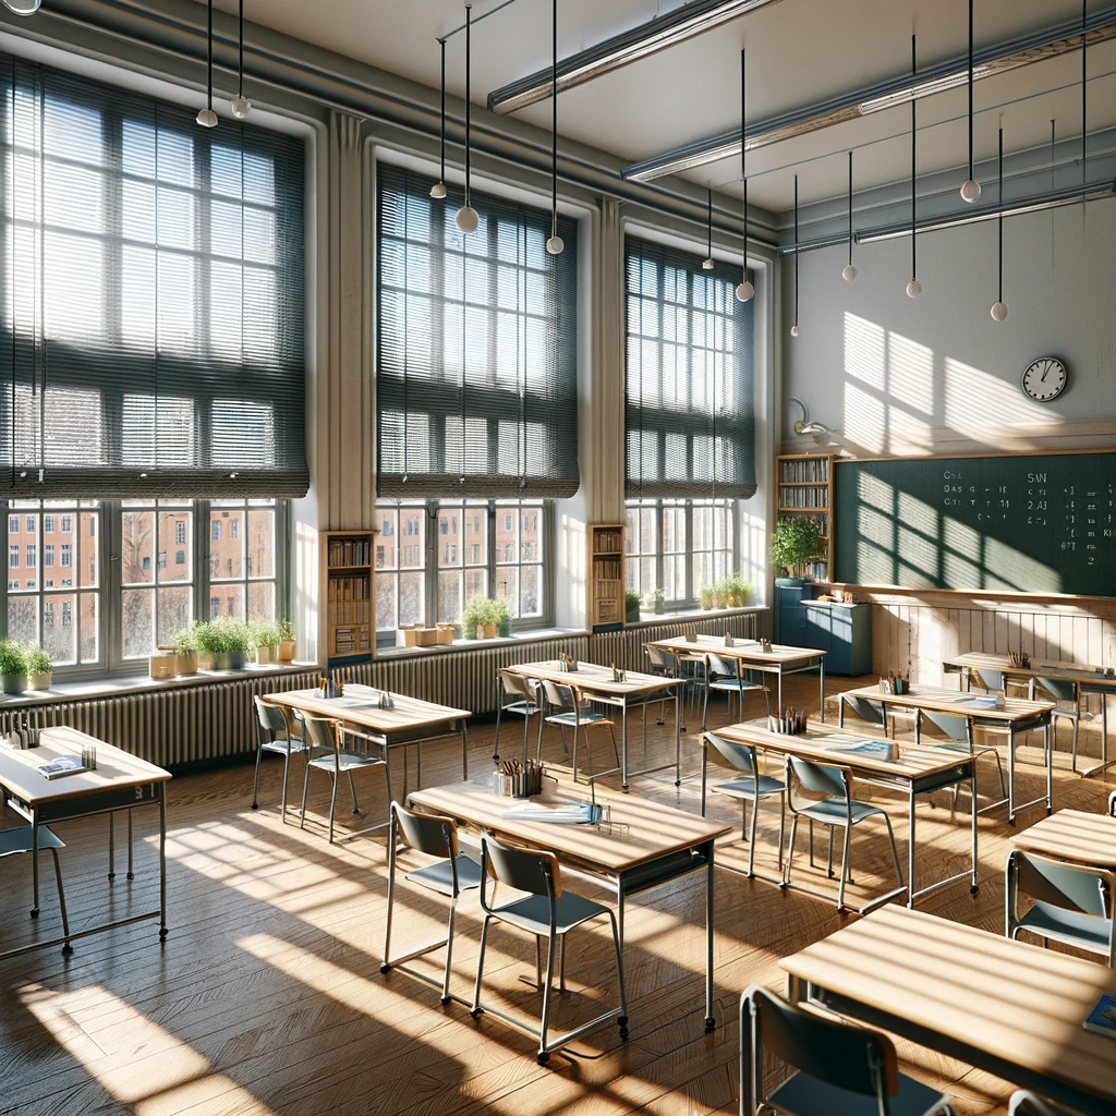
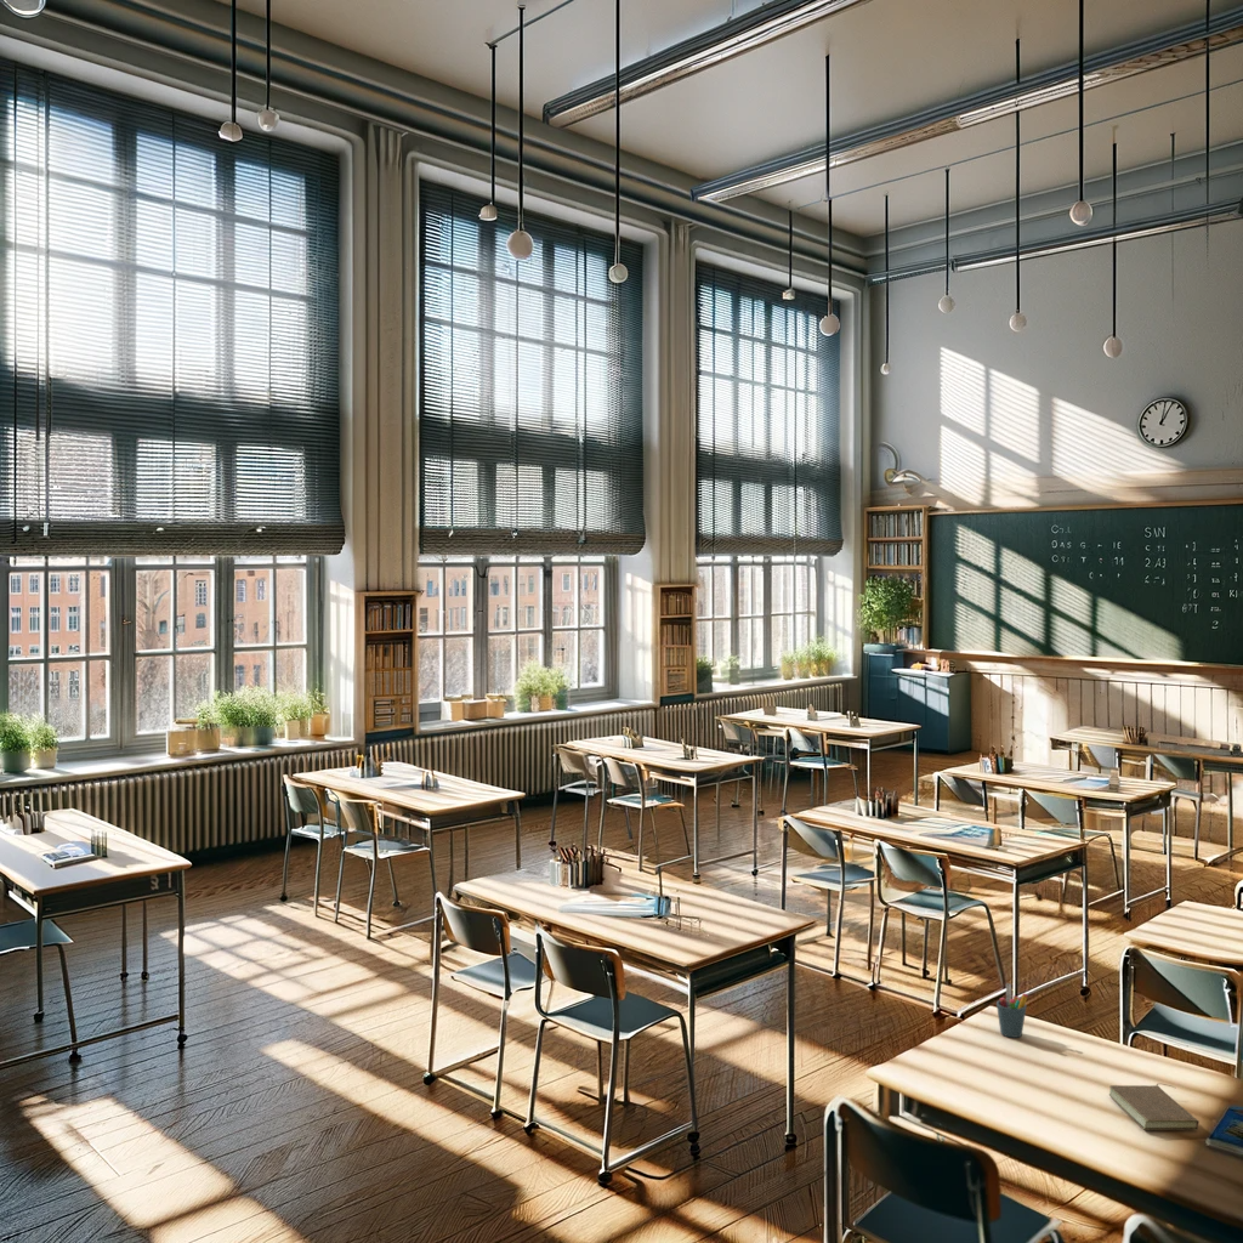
+ pen holder [995,982,1029,1039]
+ book [1108,1083,1201,1131]
